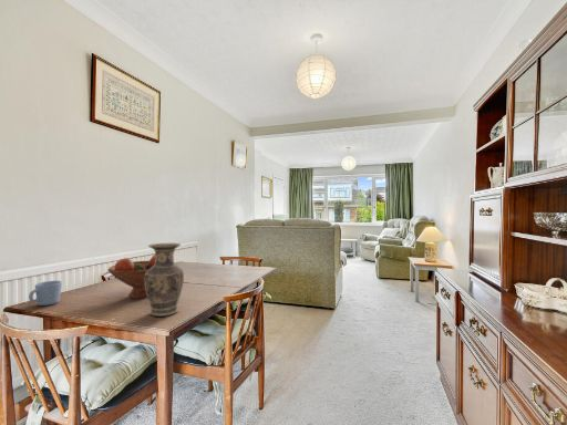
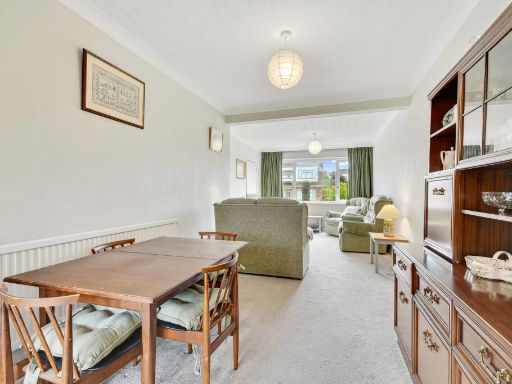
- vase [144,242,185,318]
- mug [28,280,63,307]
- fruit bowl [106,253,156,300]
